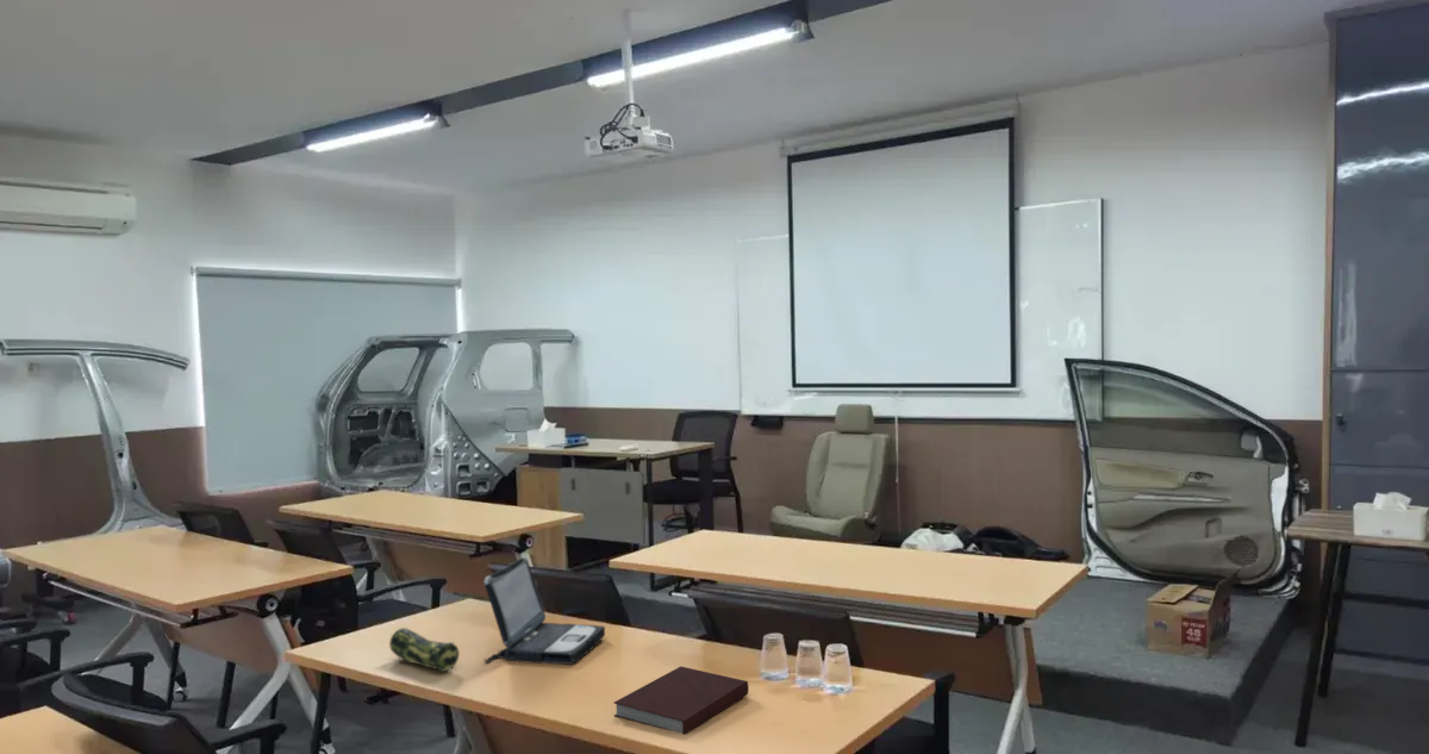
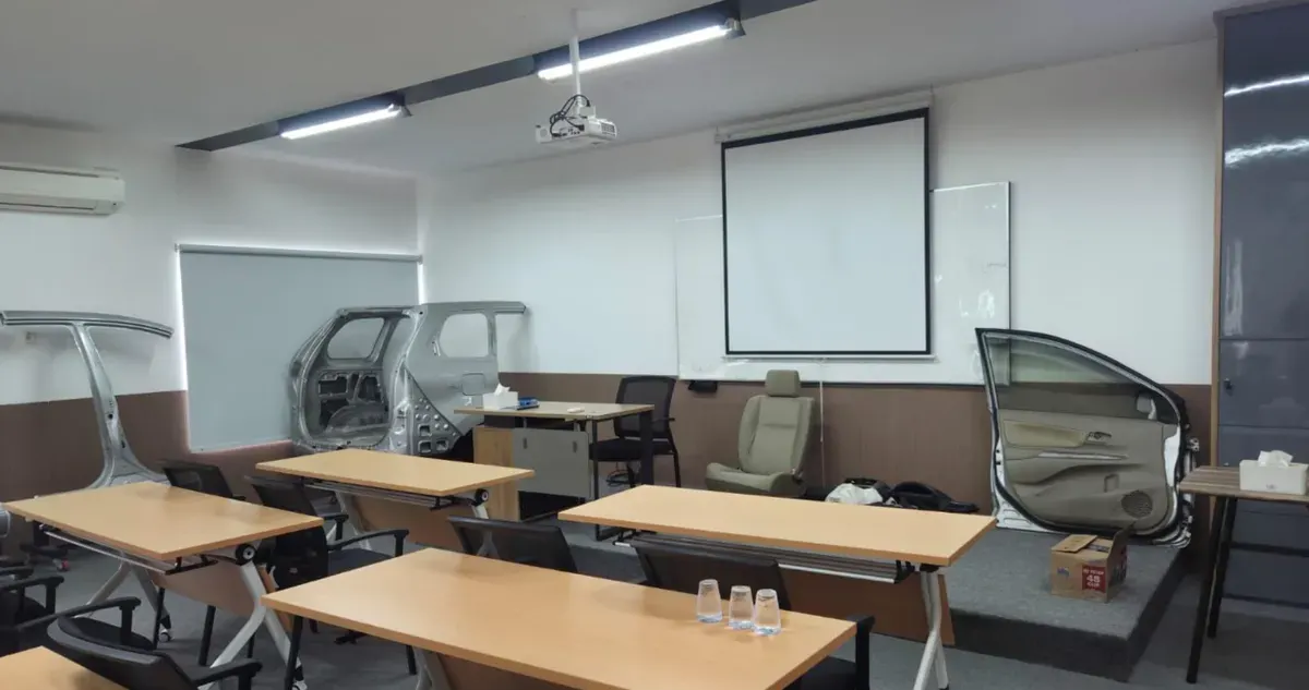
- laptop [482,556,606,666]
- pencil case [388,627,461,673]
- notebook [613,665,749,736]
